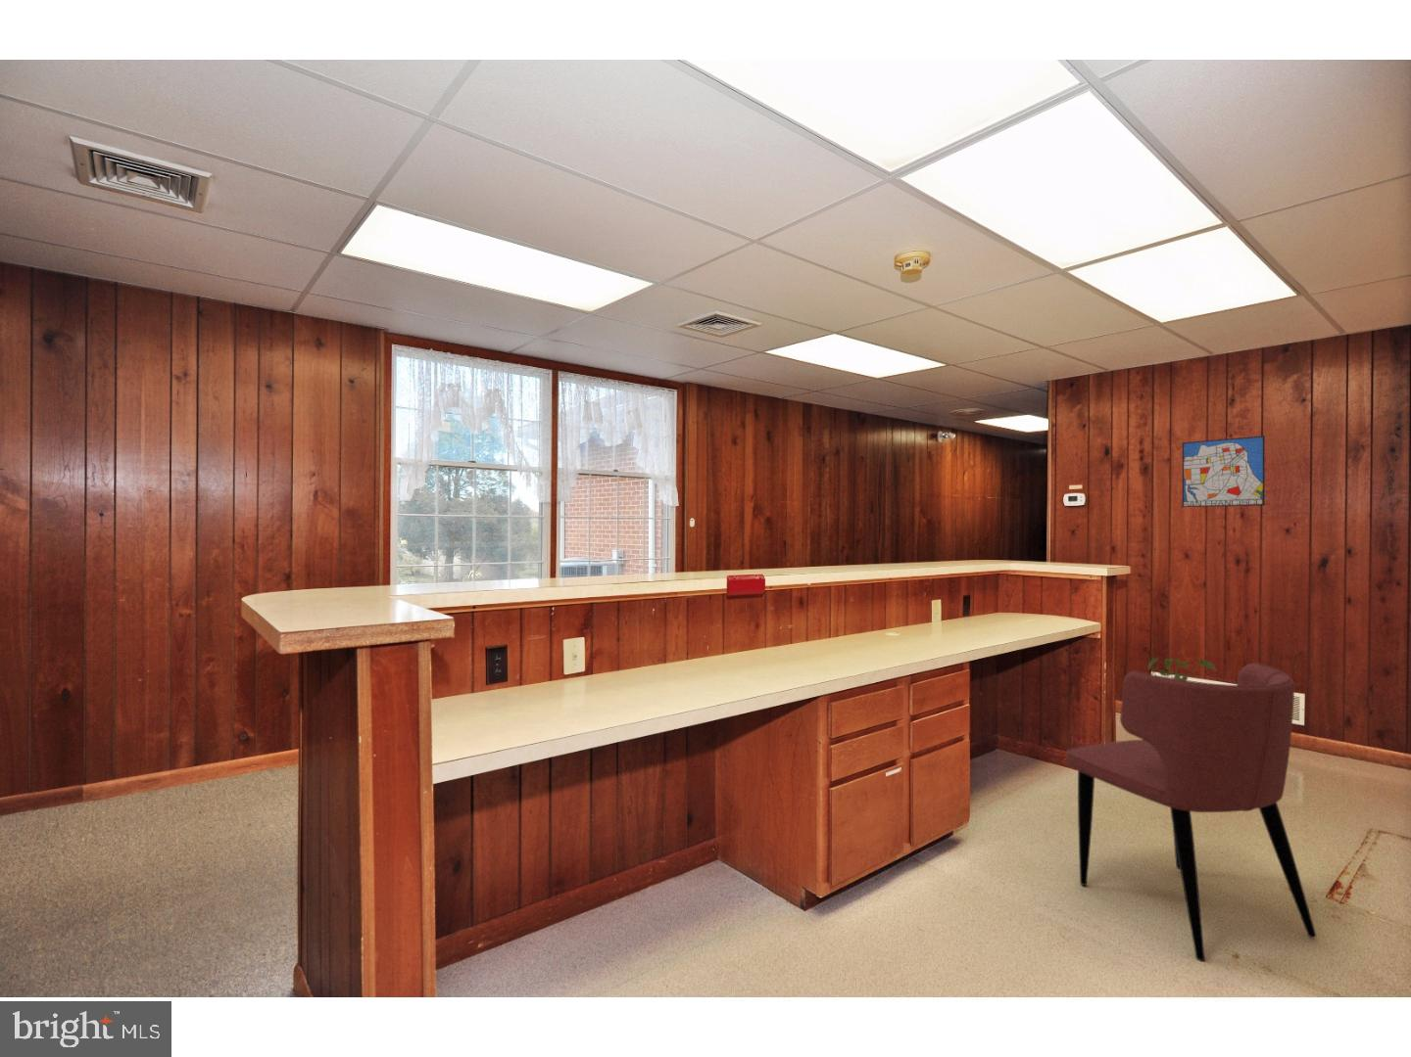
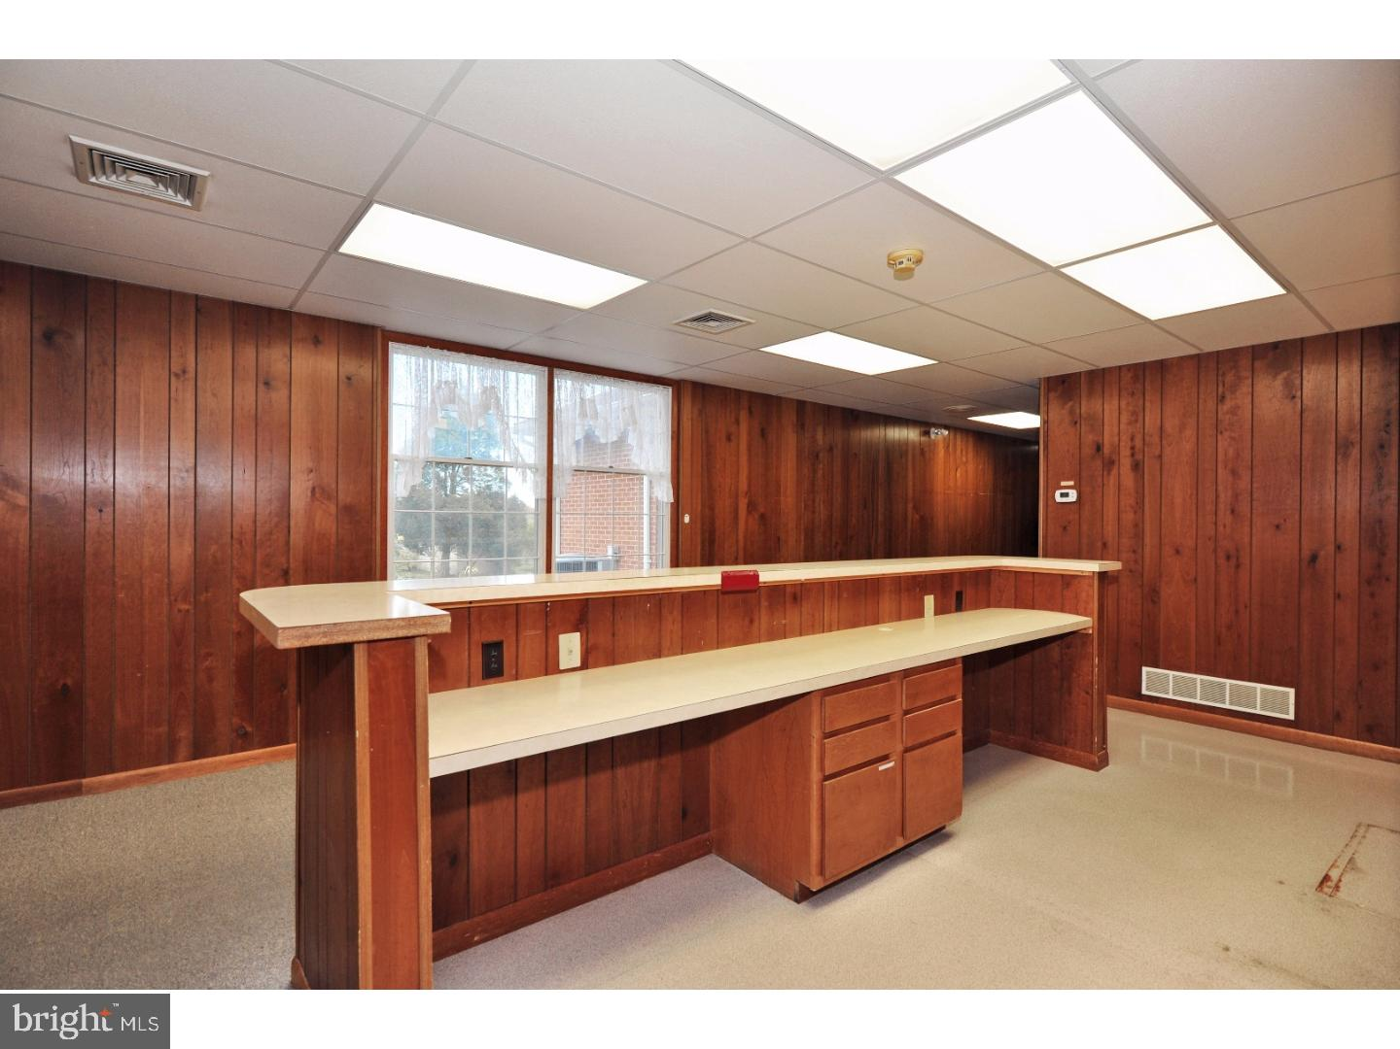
- wall art [1182,434,1265,507]
- dining chair [1065,662,1317,962]
- house plant [1148,656,1217,682]
